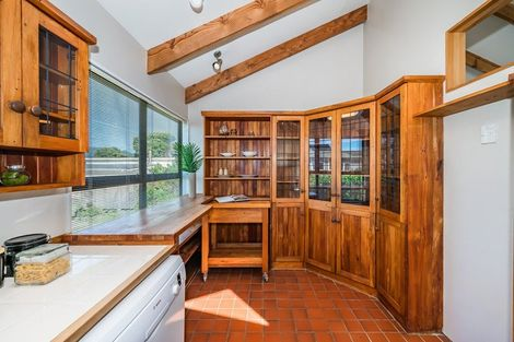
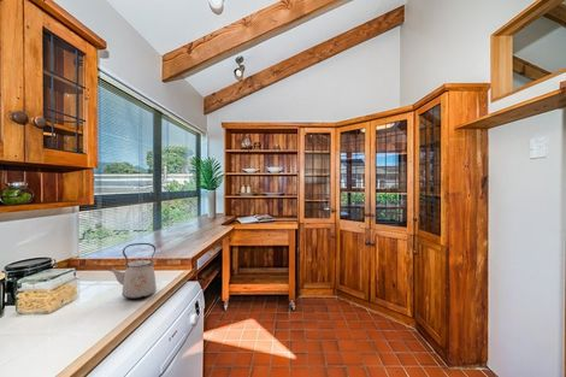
+ kettle [107,242,158,300]
